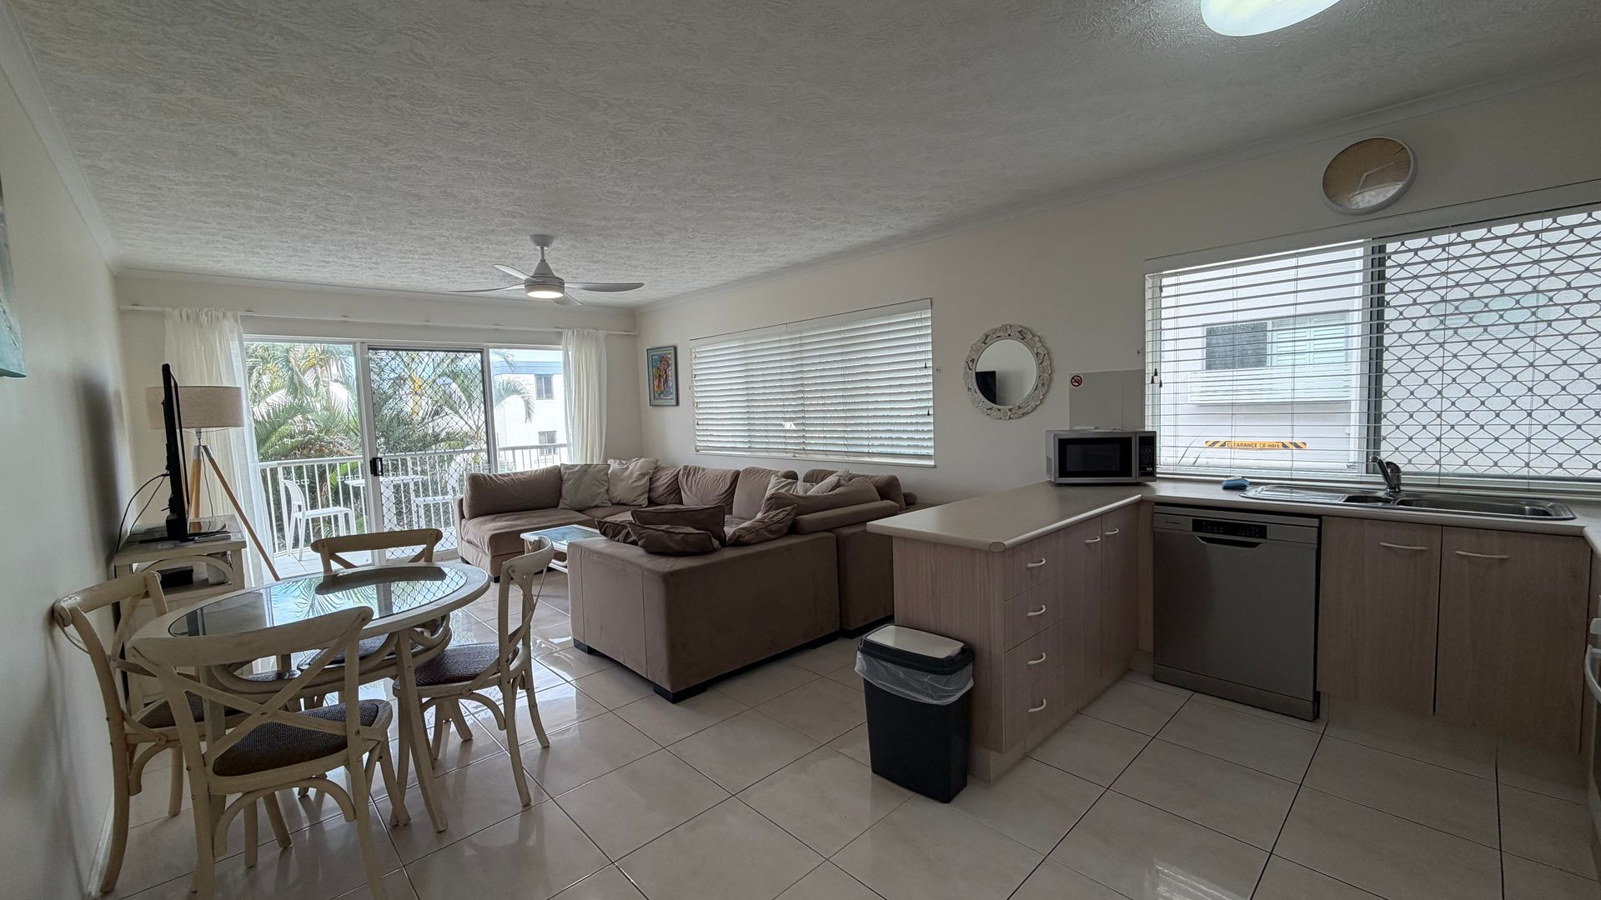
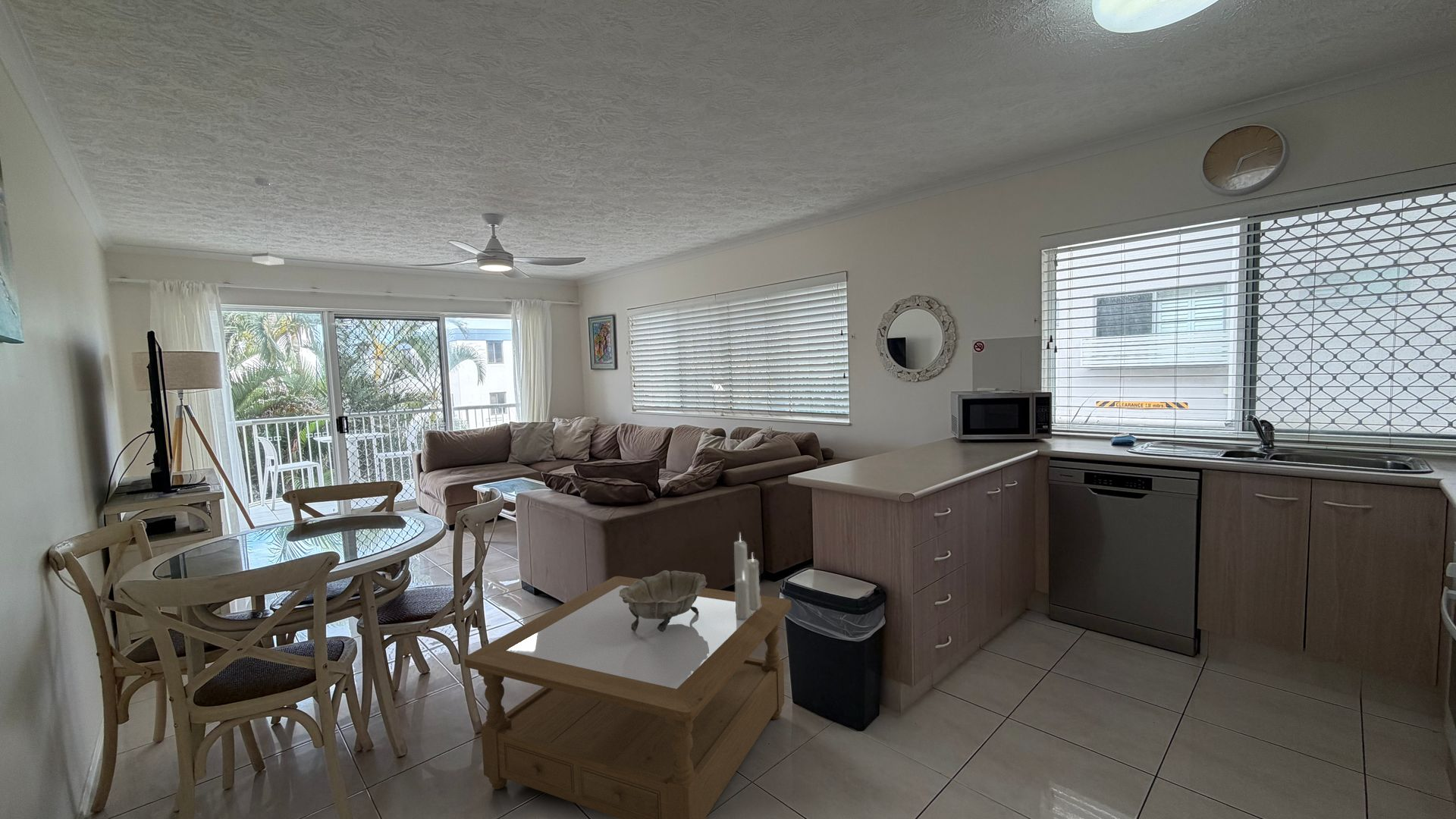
+ pendant lamp [251,177,285,266]
+ coffee table [463,576,792,819]
+ decorative bowl [619,570,708,632]
+ candle [733,532,761,619]
